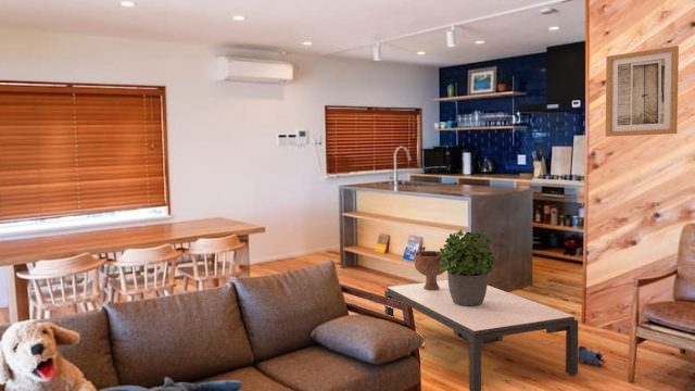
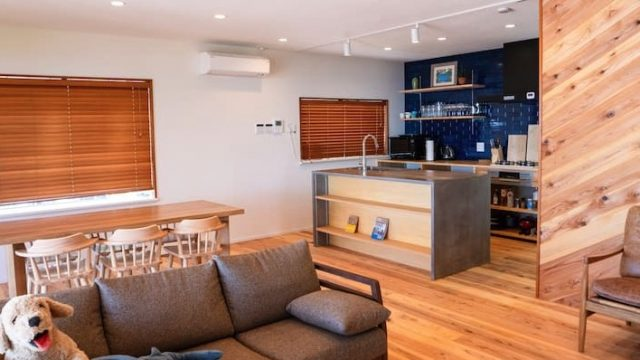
- toy train [578,345,607,367]
- potted plant [439,228,496,306]
- decorative bowl [413,245,446,290]
- wall art [605,45,680,138]
- coffee table [383,279,579,391]
